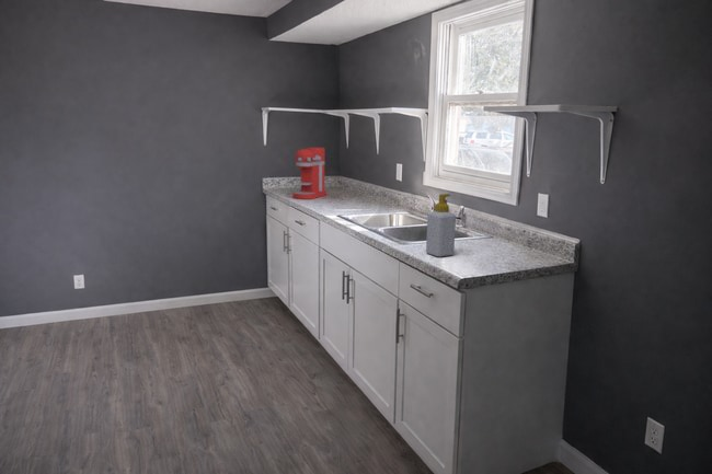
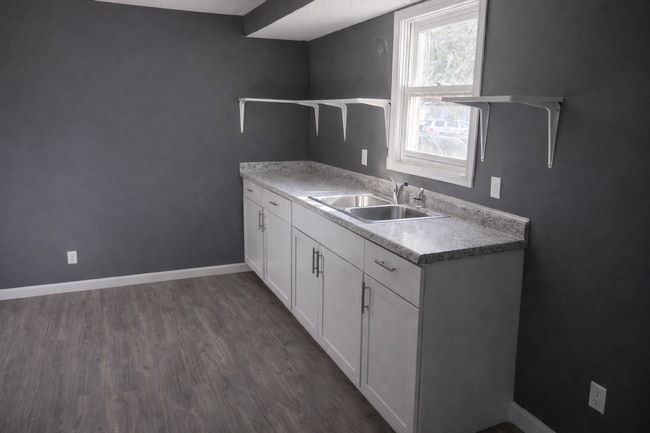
- coffee maker [291,147,328,200]
- soap bottle [425,193,457,257]
